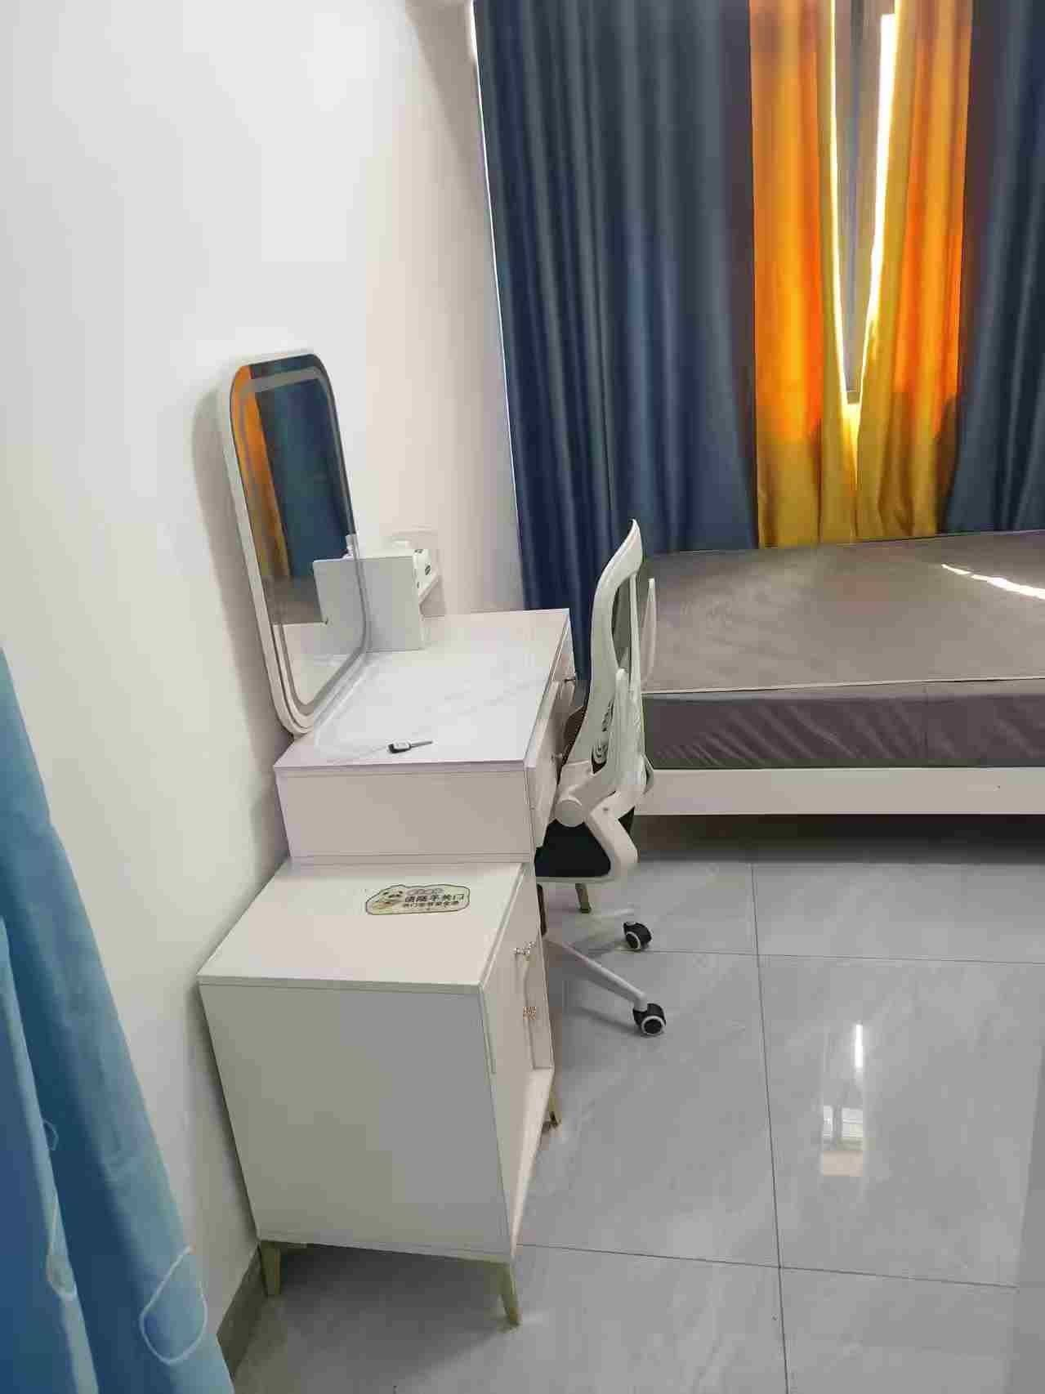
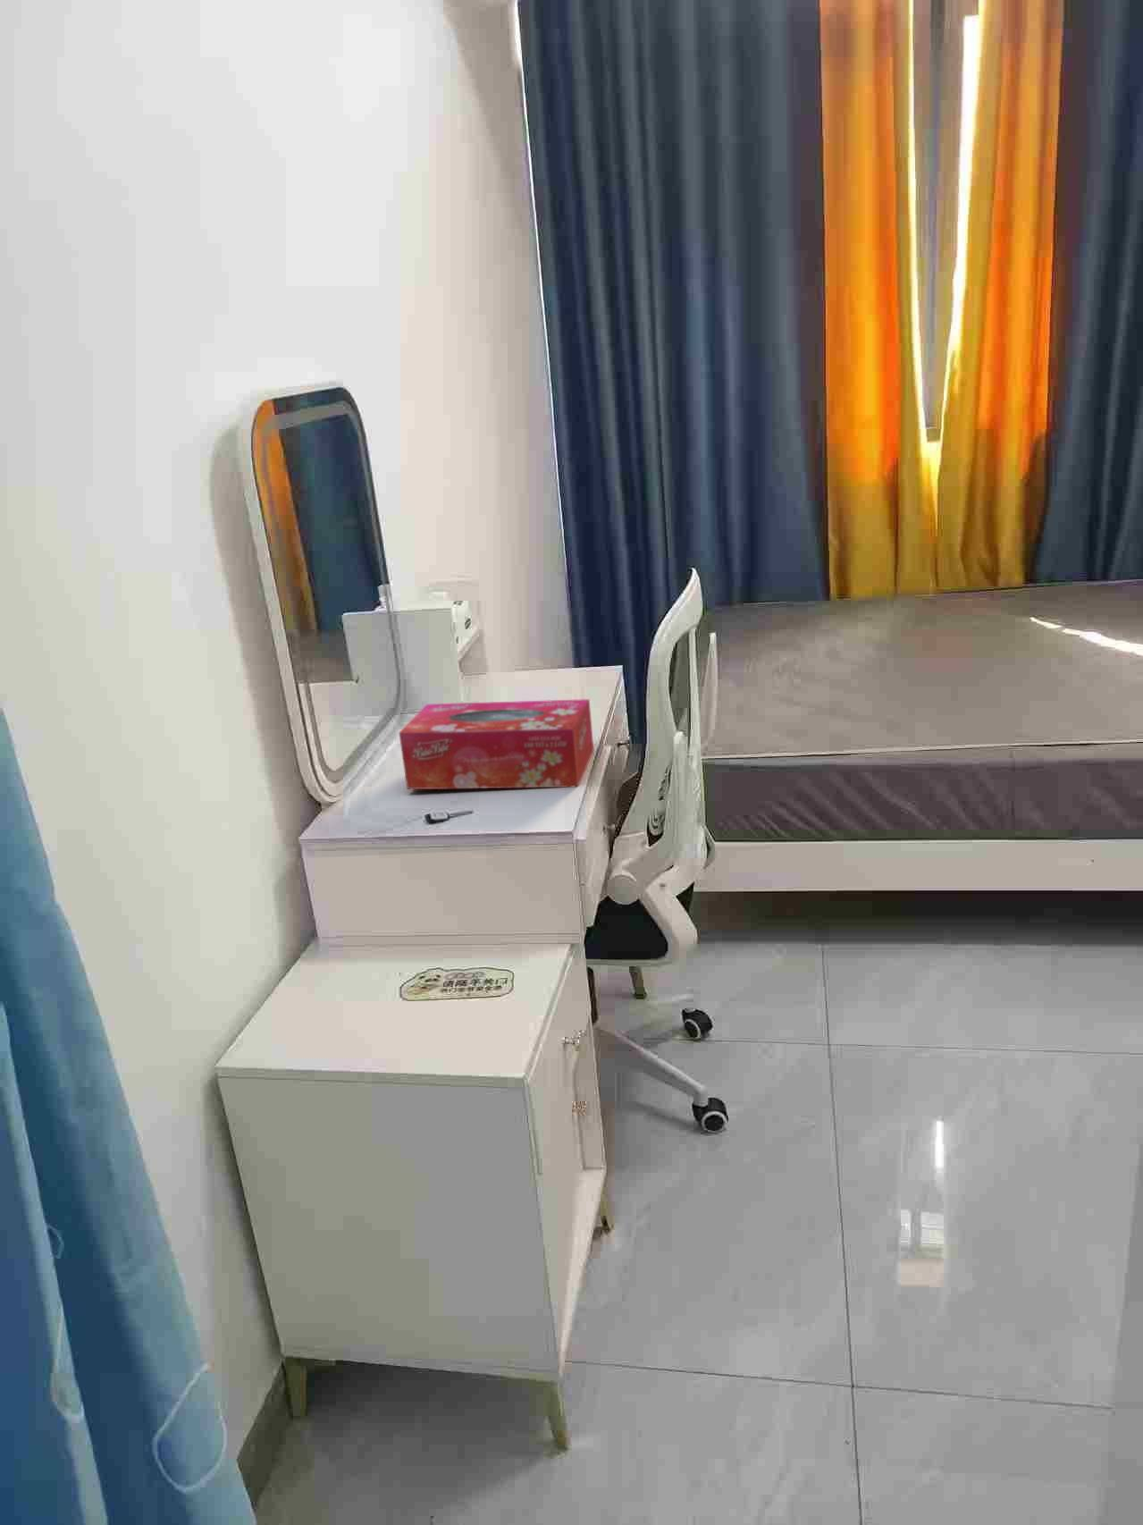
+ tissue box [399,698,594,790]
